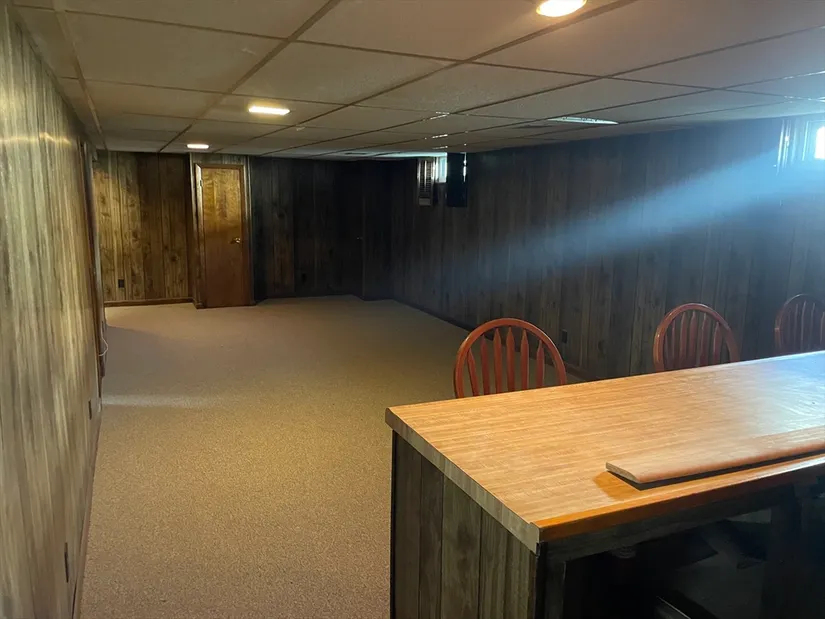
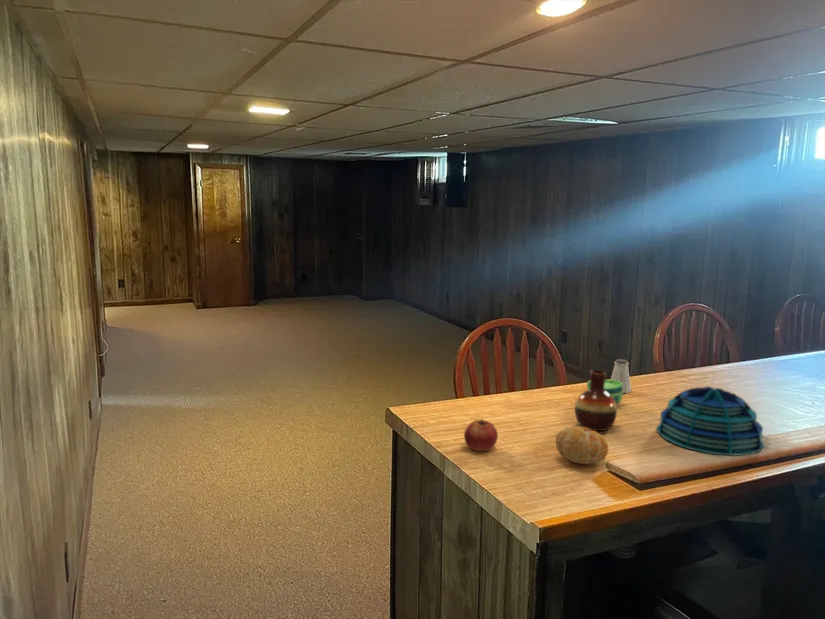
+ decorative bowl [656,385,765,457]
+ fruit [555,425,609,465]
+ cup [586,378,624,406]
+ vase [574,369,618,432]
+ apple [463,417,499,452]
+ saltshaker [610,358,632,394]
